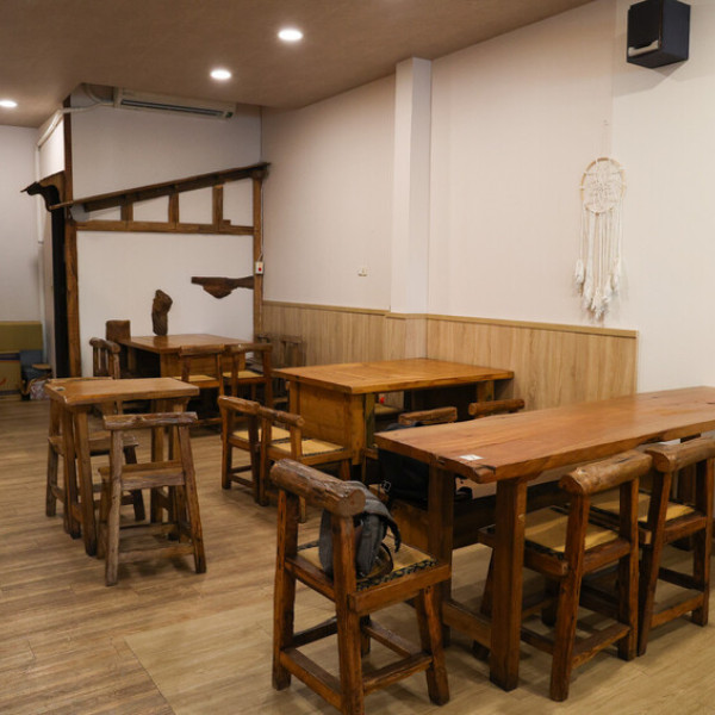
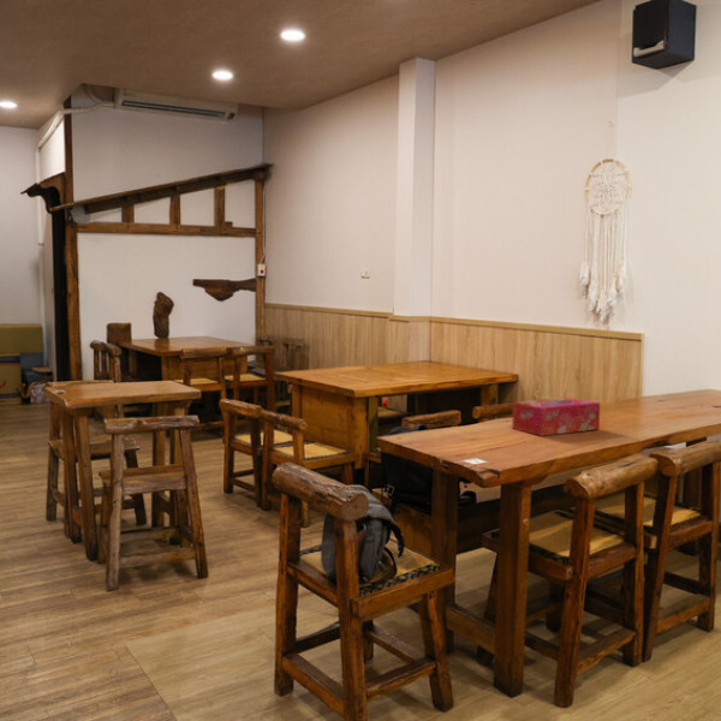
+ tissue box [511,397,601,437]
